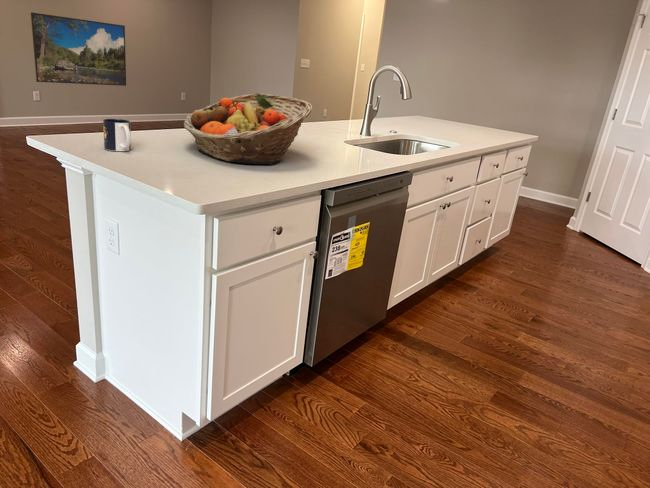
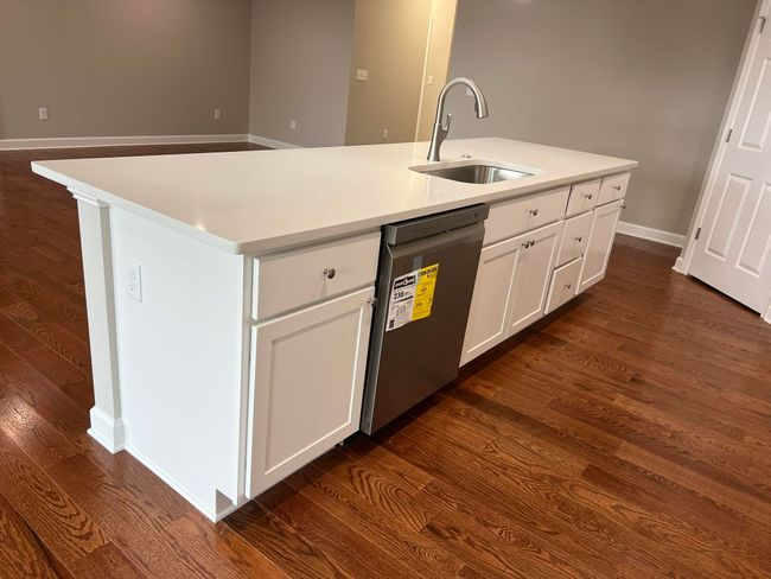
- mug [102,118,132,152]
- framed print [30,11,127,87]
- fruit basket [183,92,313,166]
